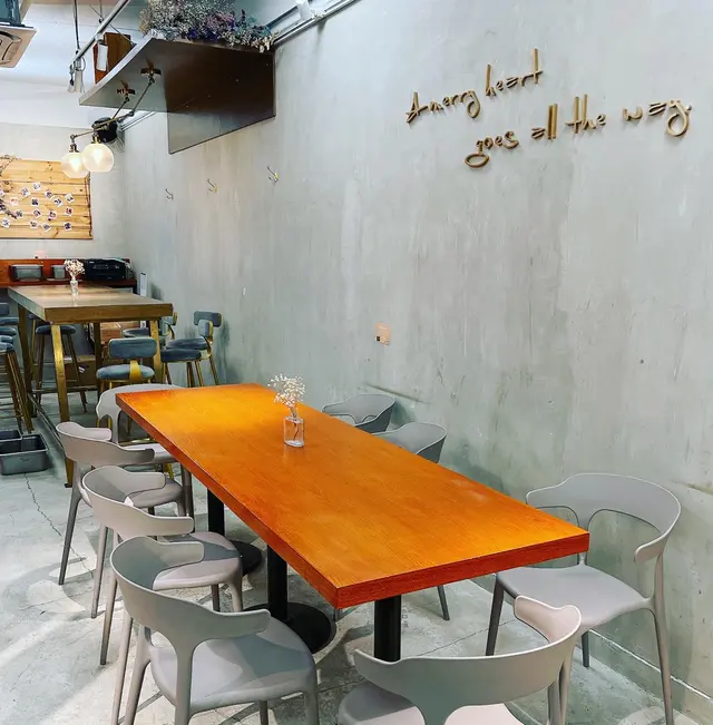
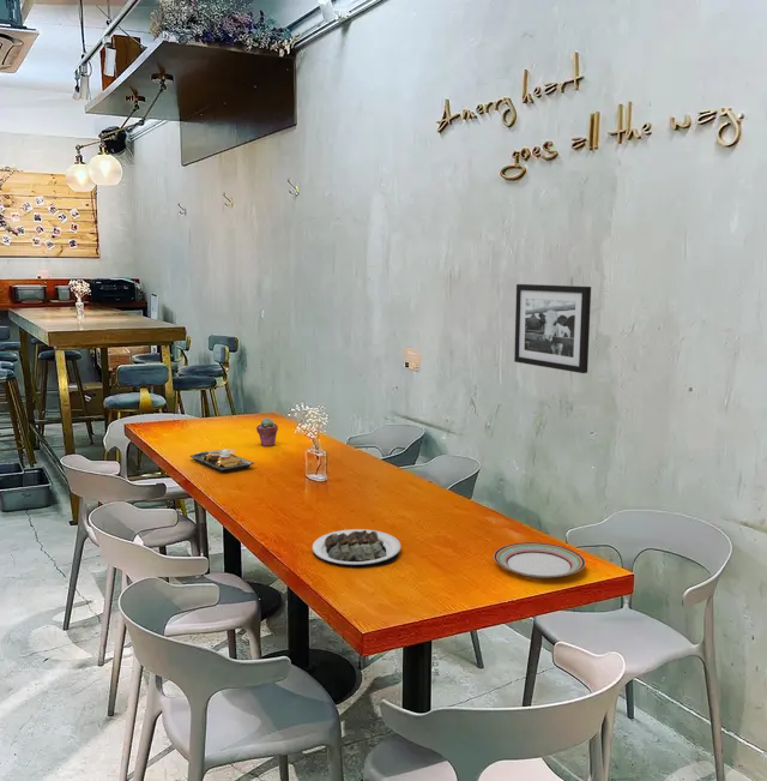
+ plate [493,541,586,579]
+ picture frame [513,283,592,374]
+ plate [312,528,401,570]
+ potted succulent [255,417,279,447]
+ plate [189,447,255,474]
